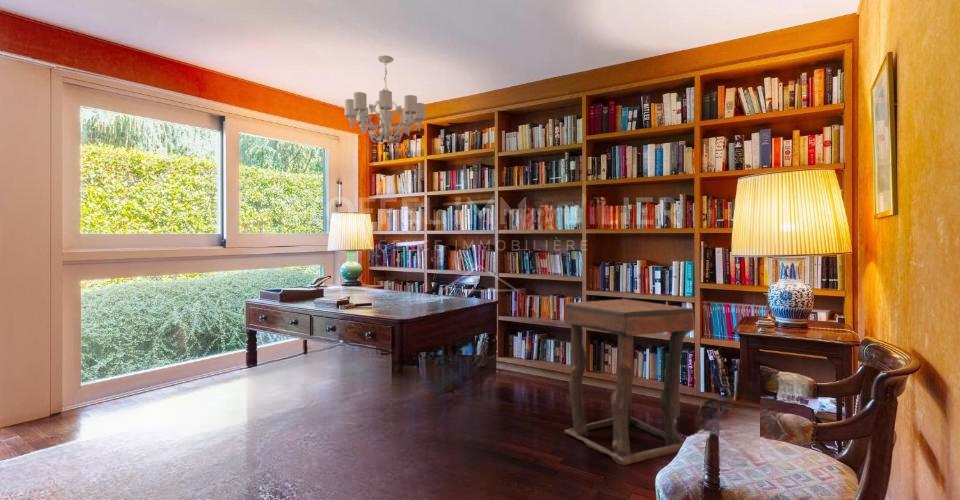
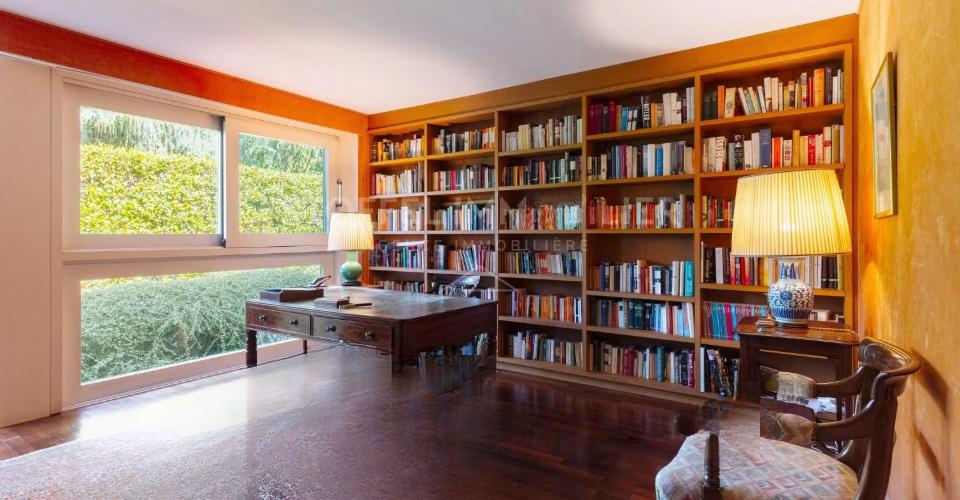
- side table [563,298,695,467]
- chandelier [344,54,426,145]
